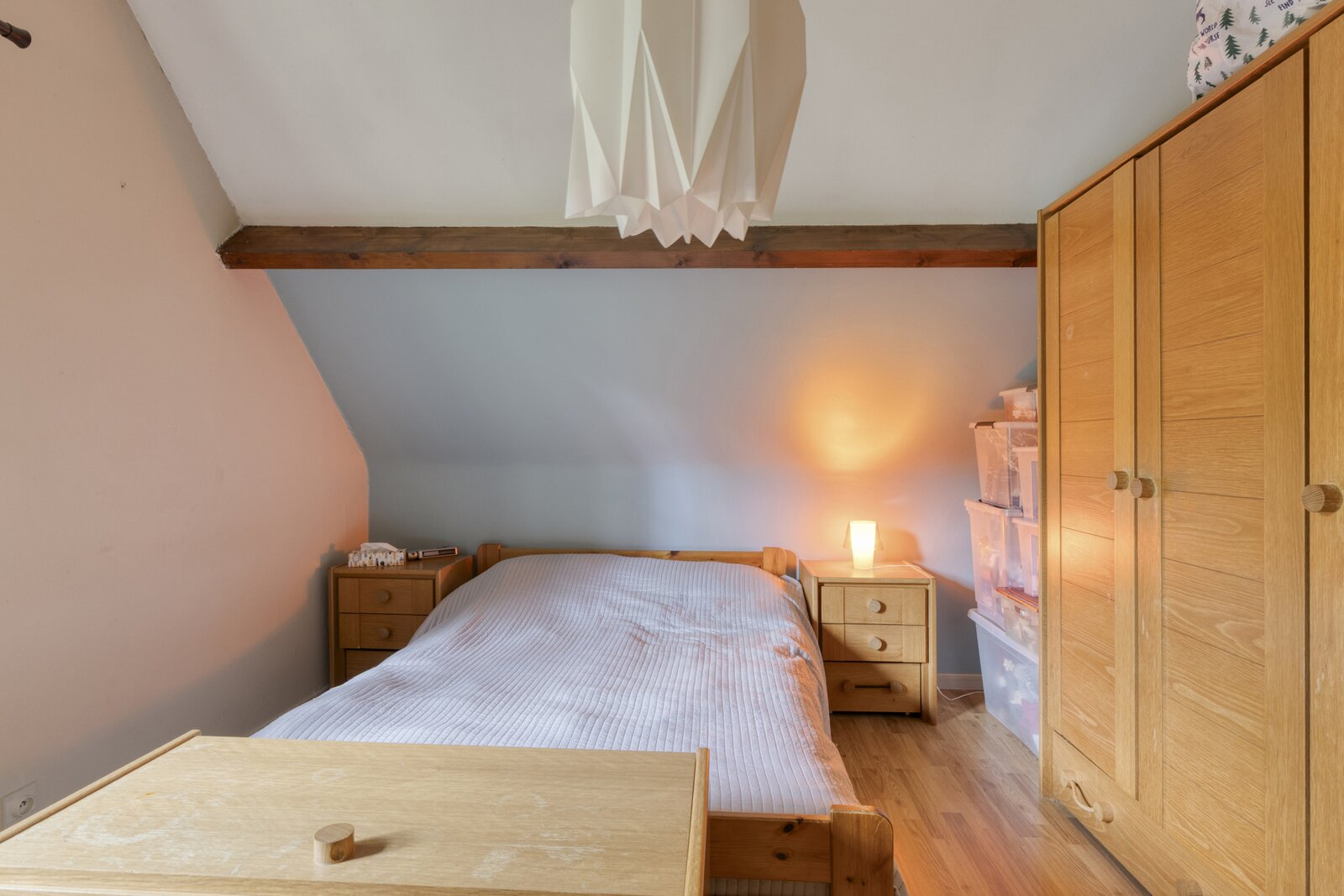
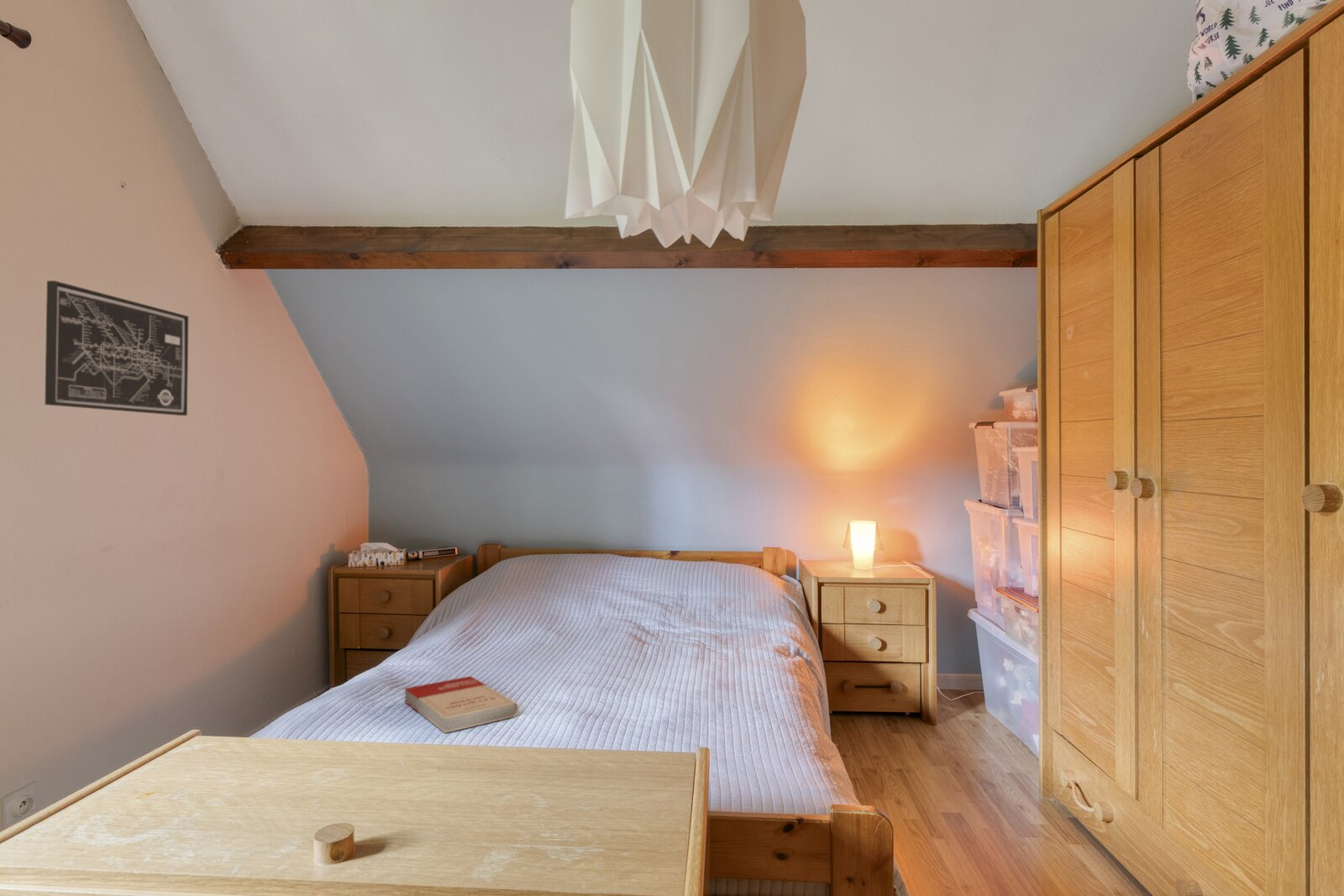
+ book [404,675,519,734]
+ wall art [44,280,189,417]
